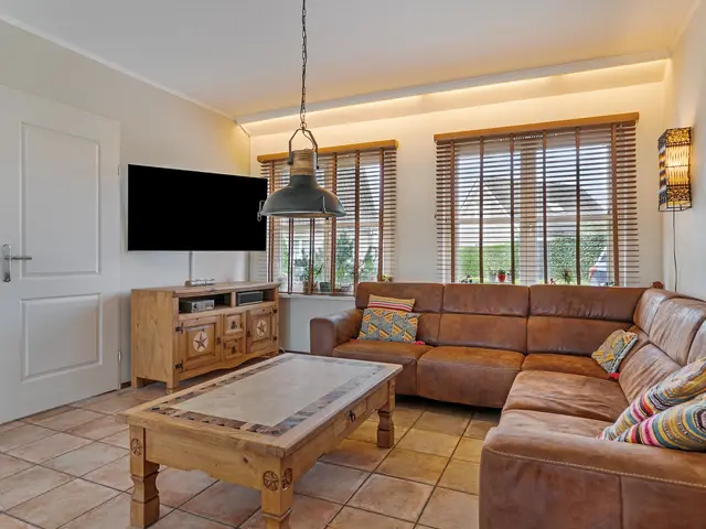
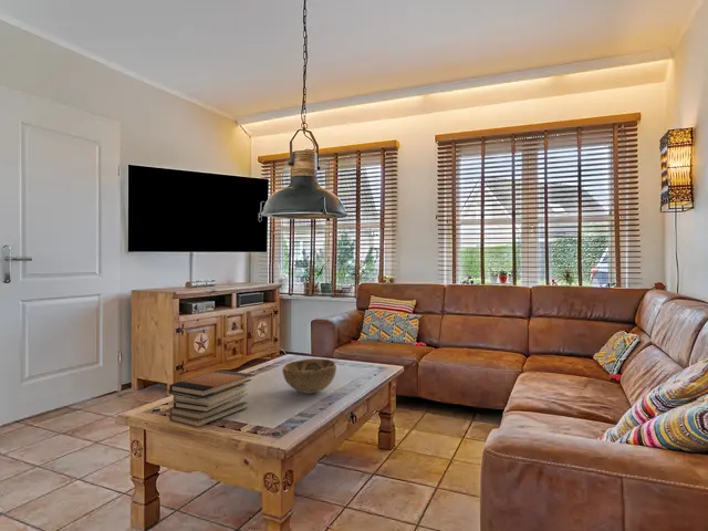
+ decorative bowl [281,358,337,395]
+ book stack [168,368,252,428]
